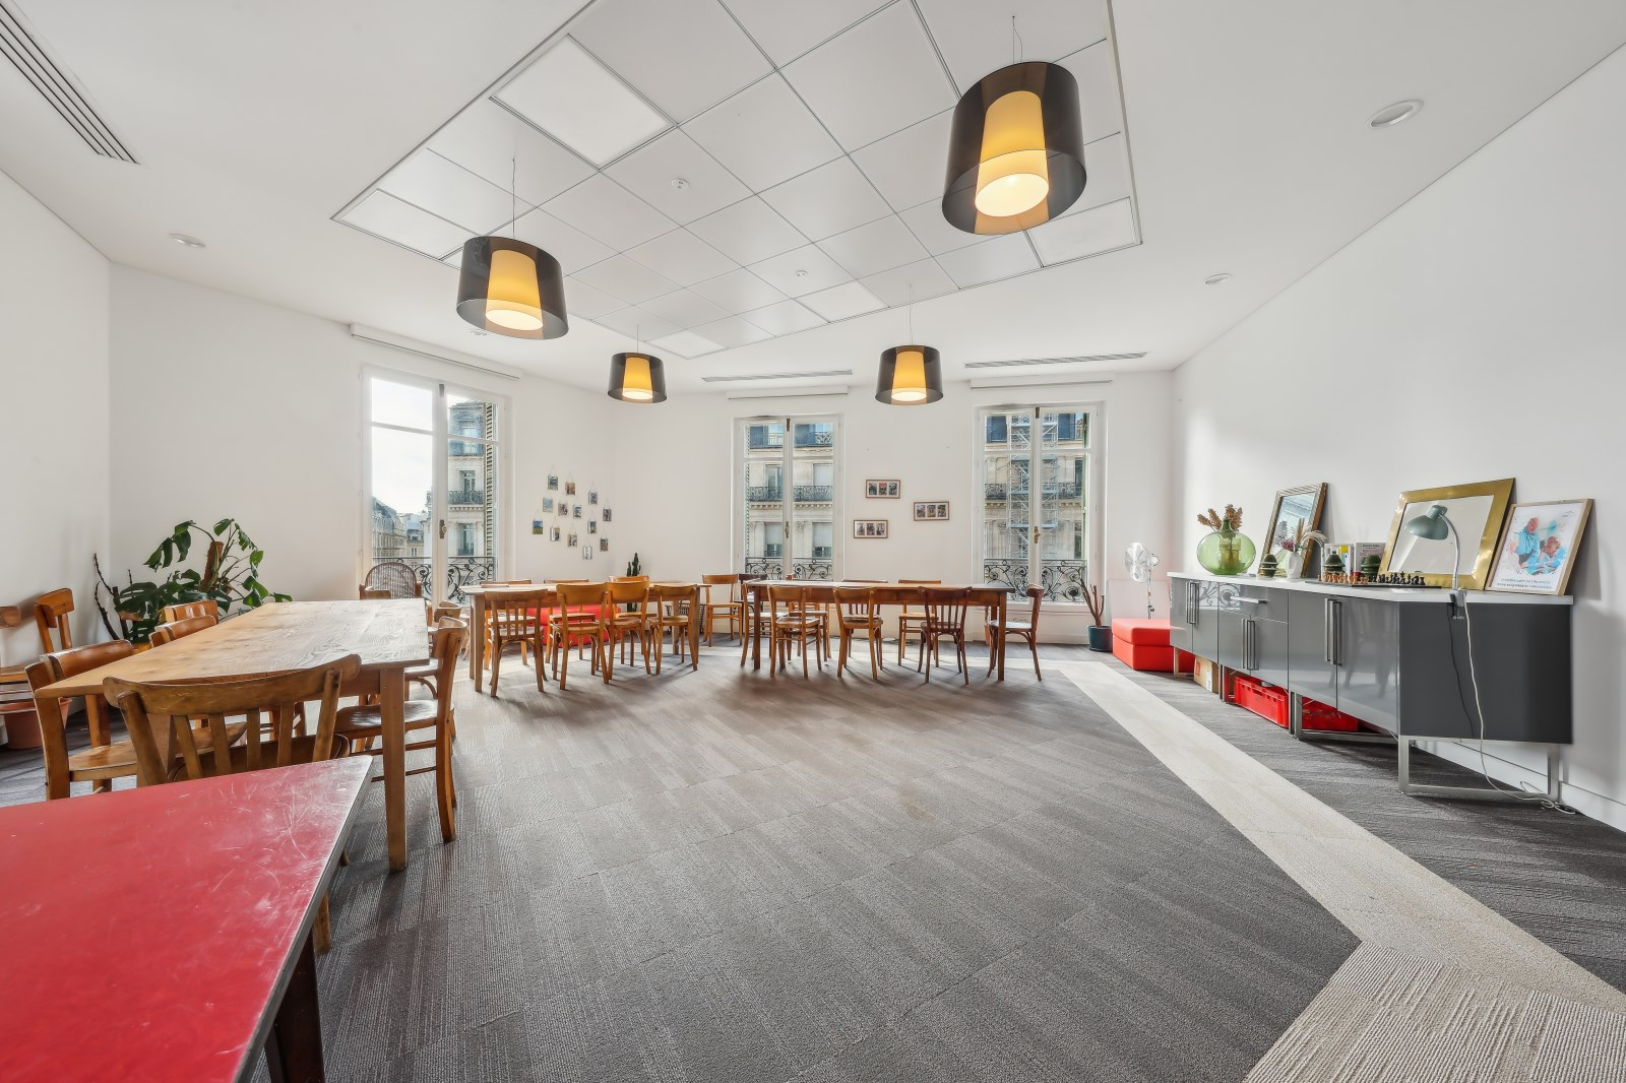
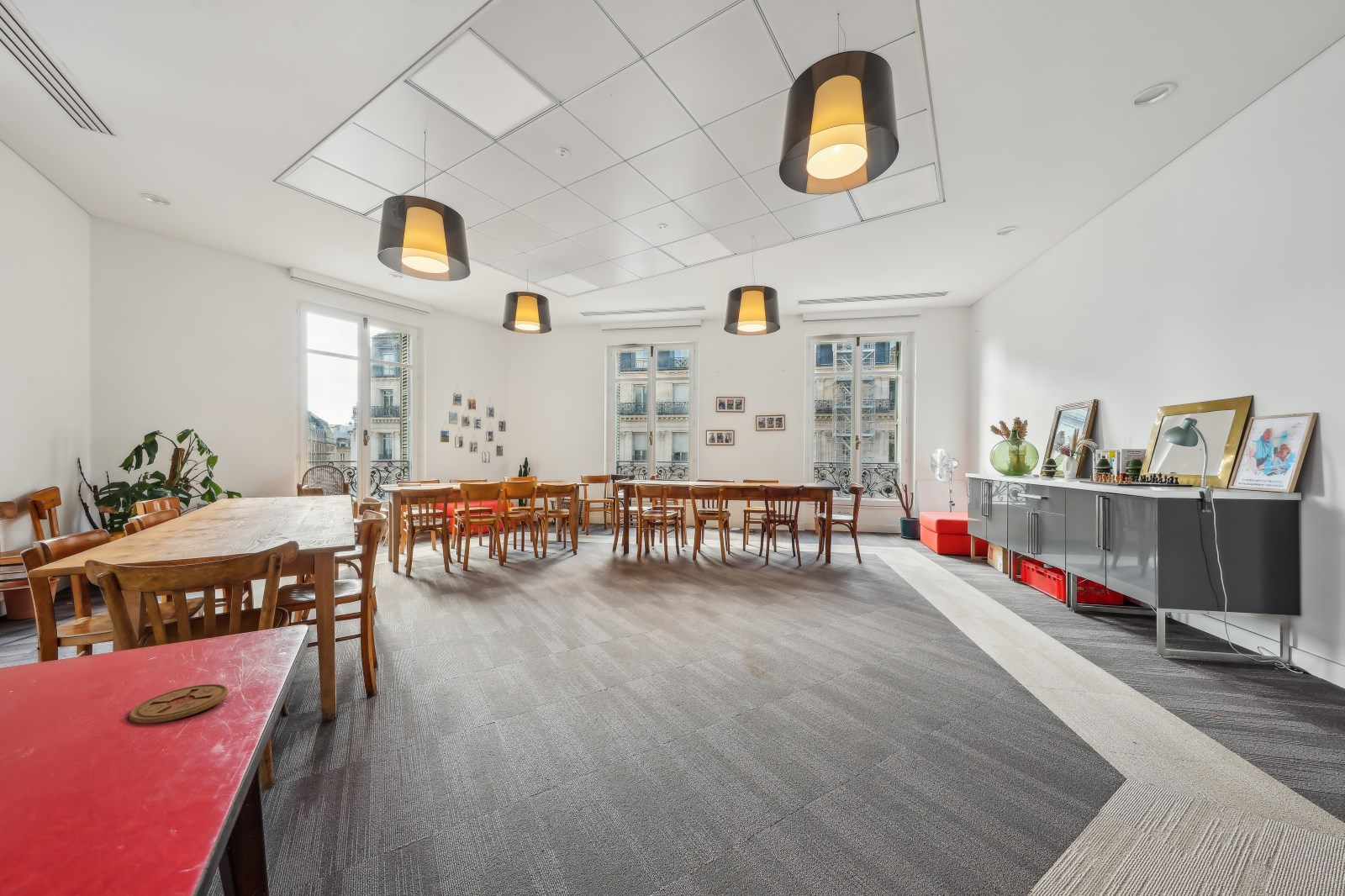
+ coaster [129,683,229,725]
